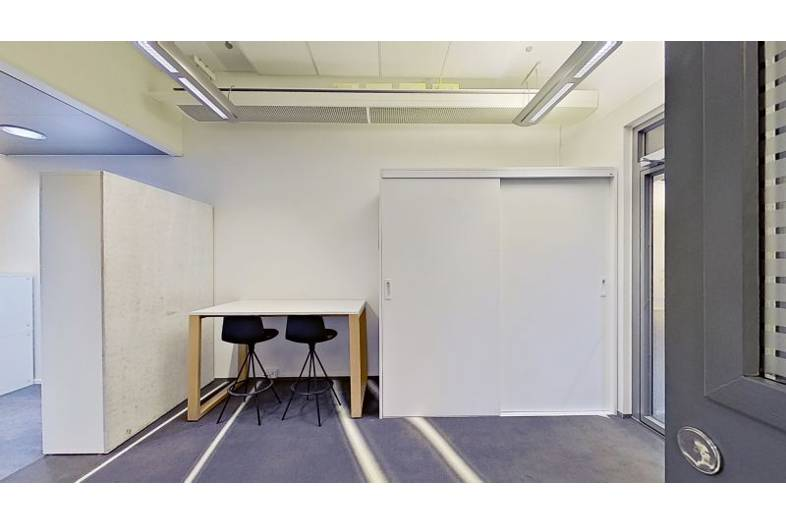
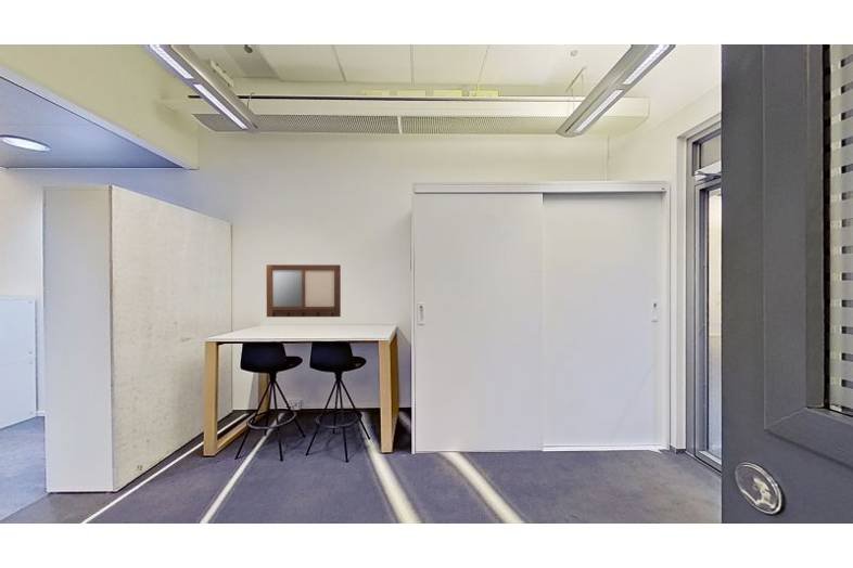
+ writing board [266,263,342,318]
